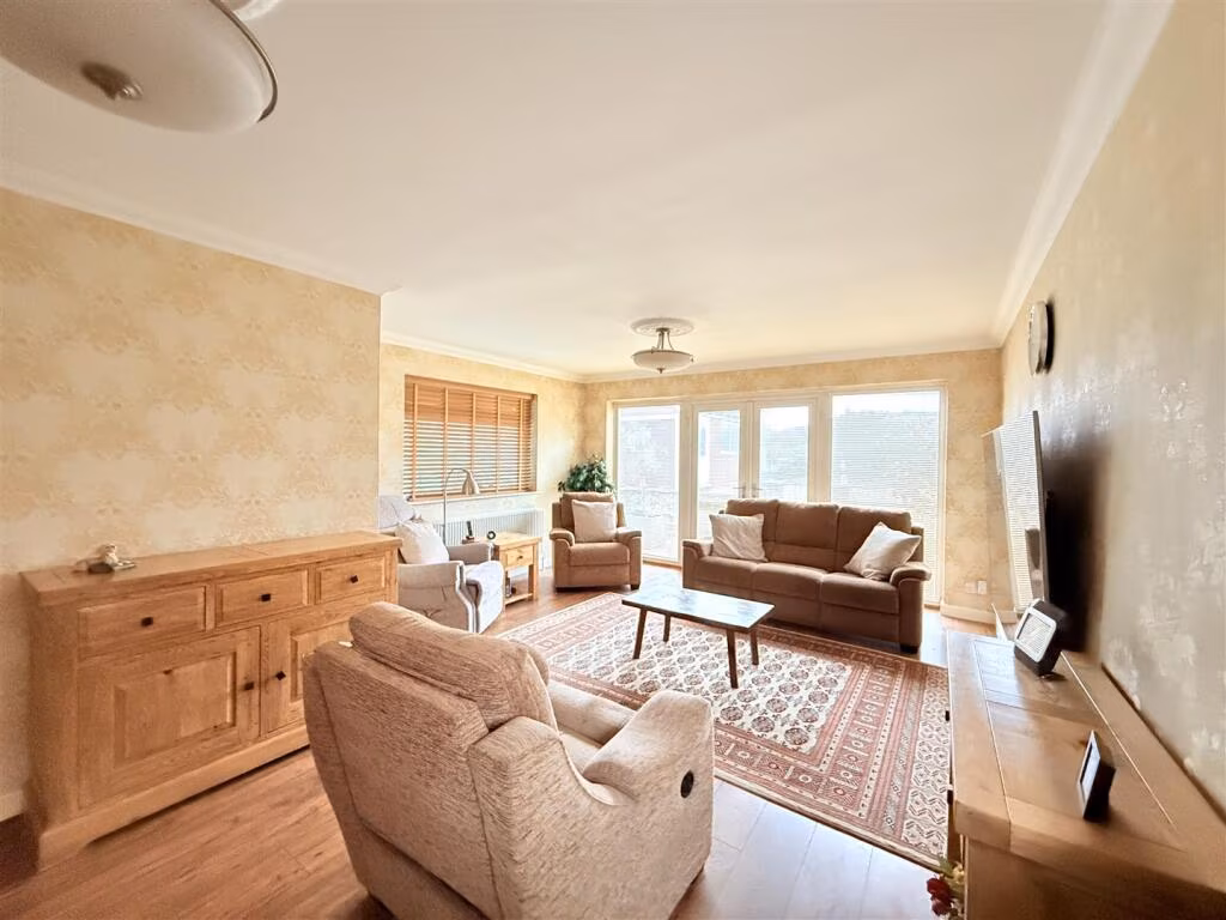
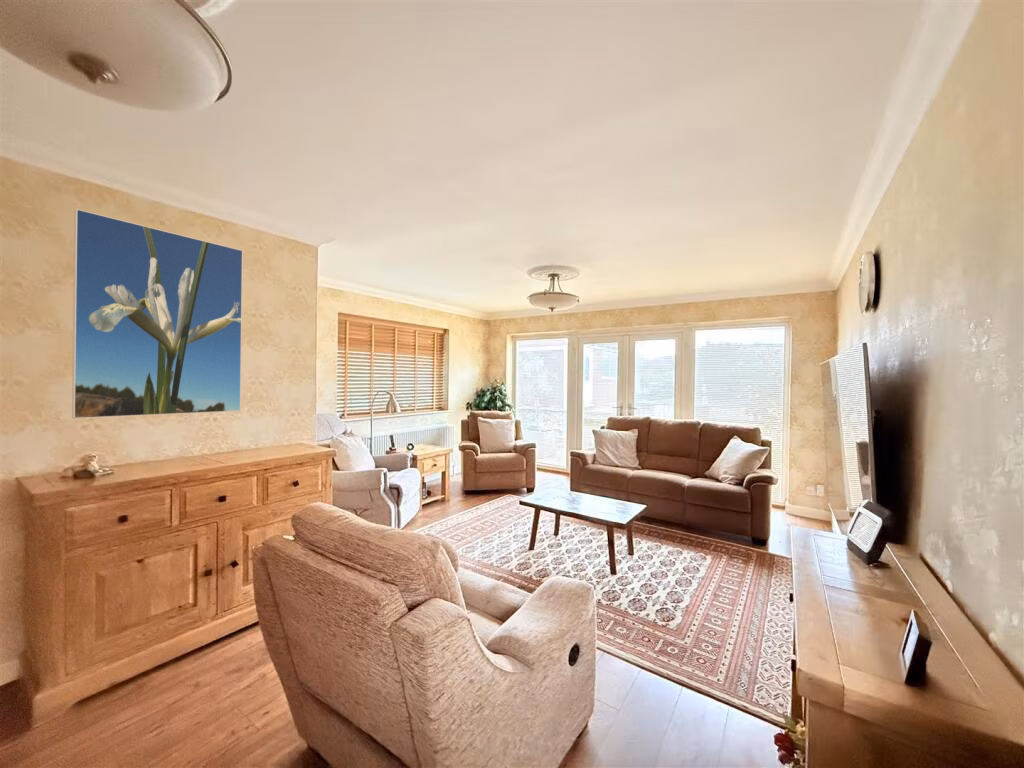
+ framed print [71,208,244,420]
